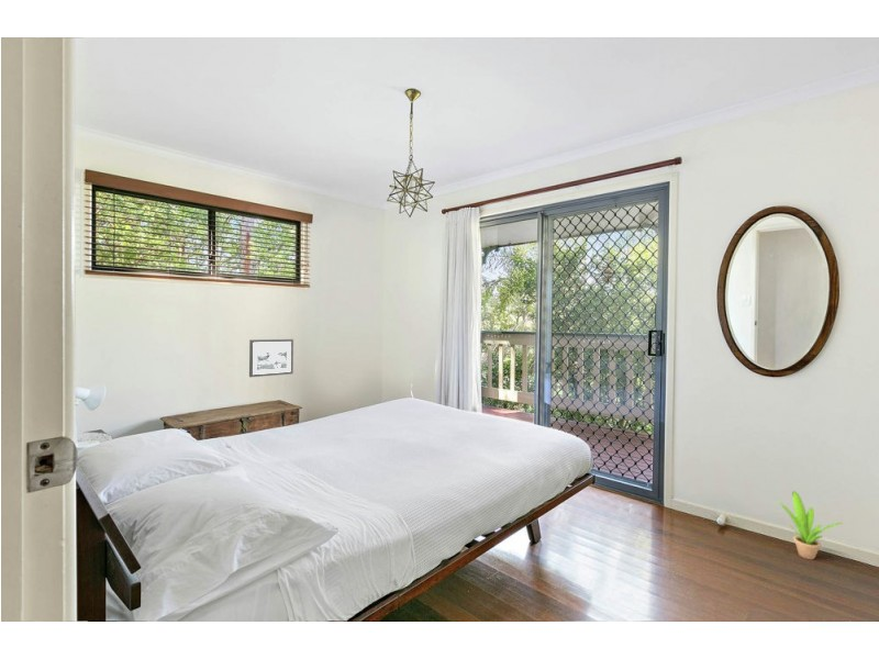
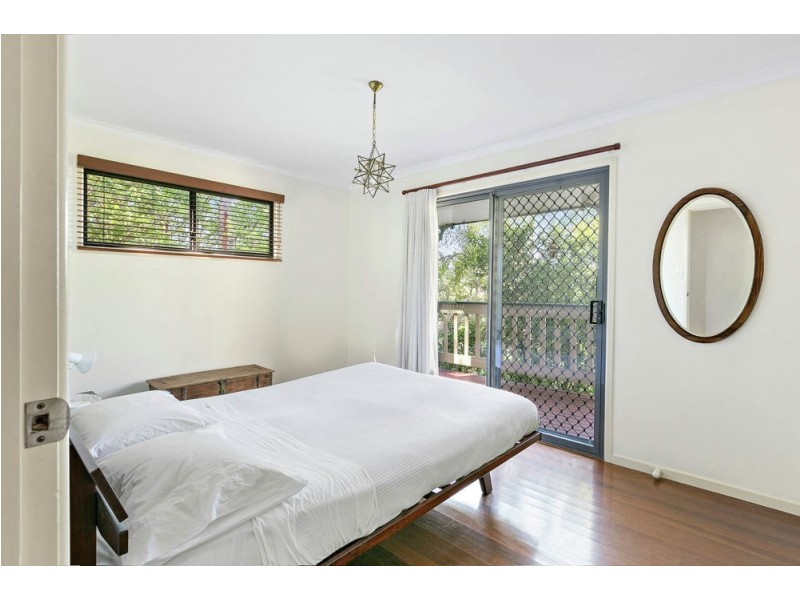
- picture frame [248,338,294,378]
- potted plant [776,490,844,560]
